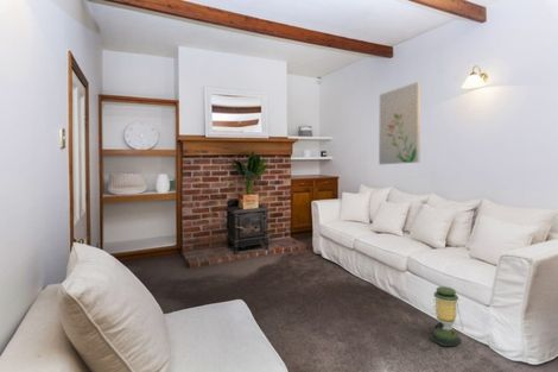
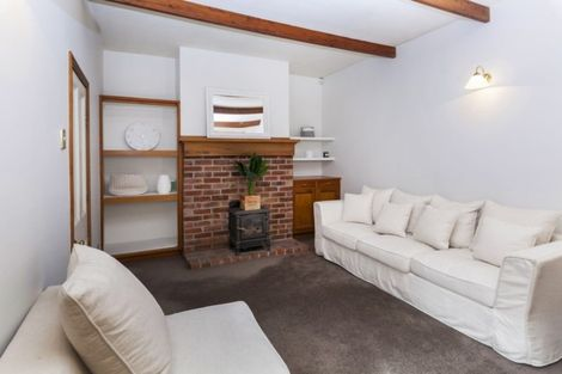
- lantern [429,285,465,347]
- wall art [378,81,421,165]
